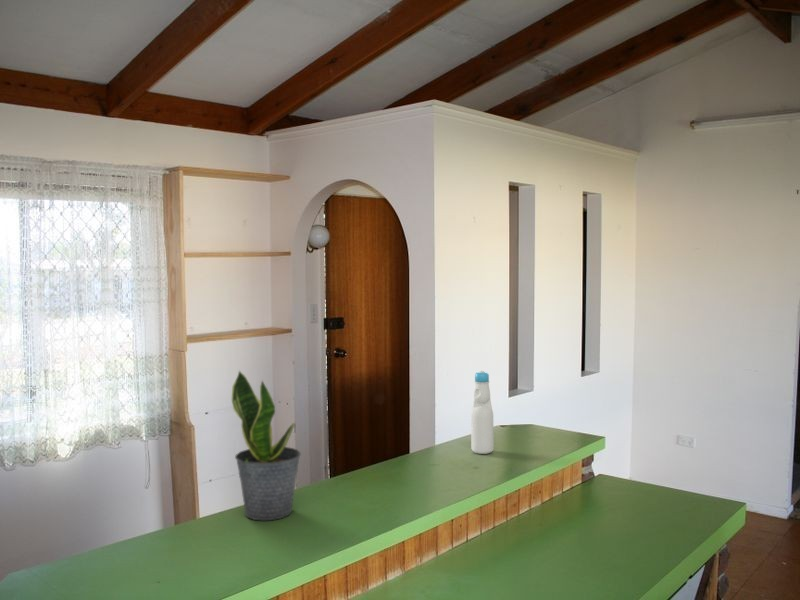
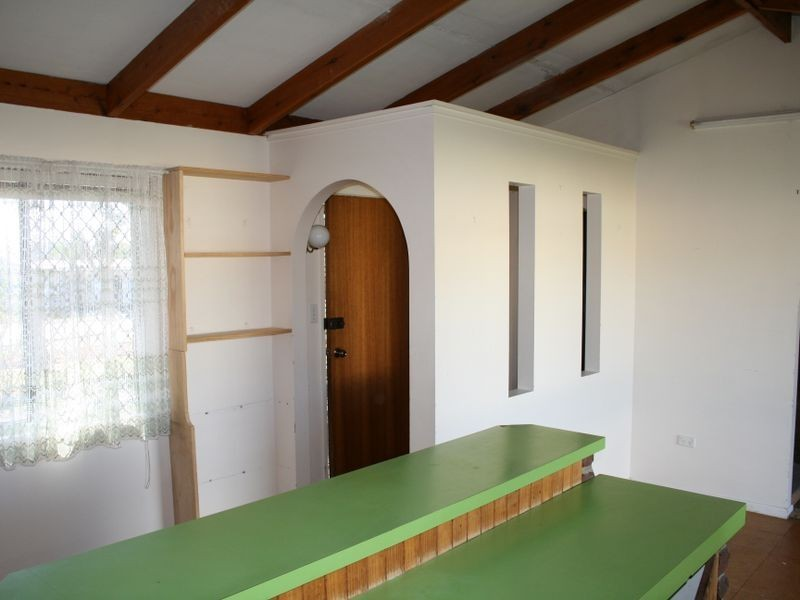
- bottle [470,370,495,455]
- potted plant [231,369,302,521]
